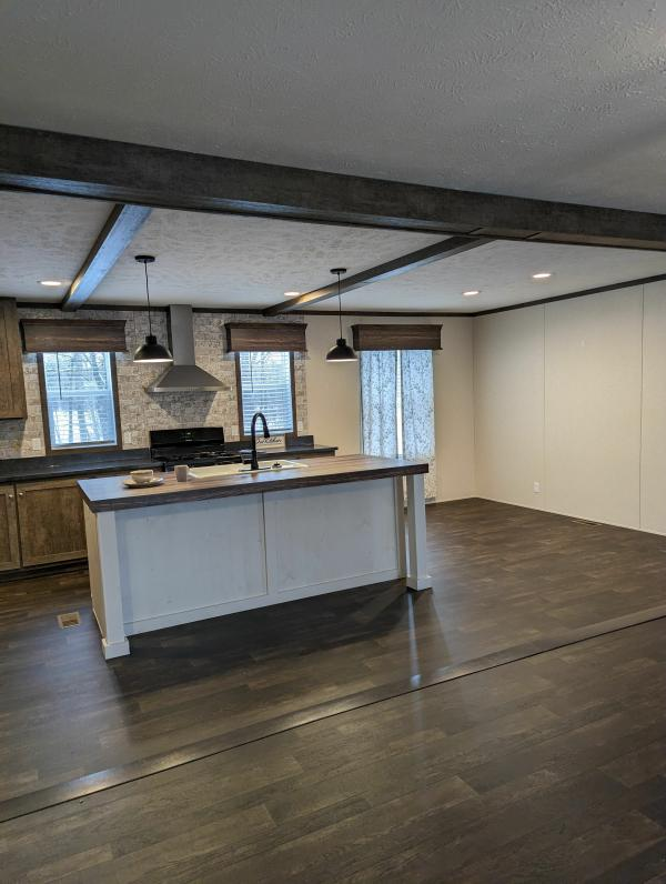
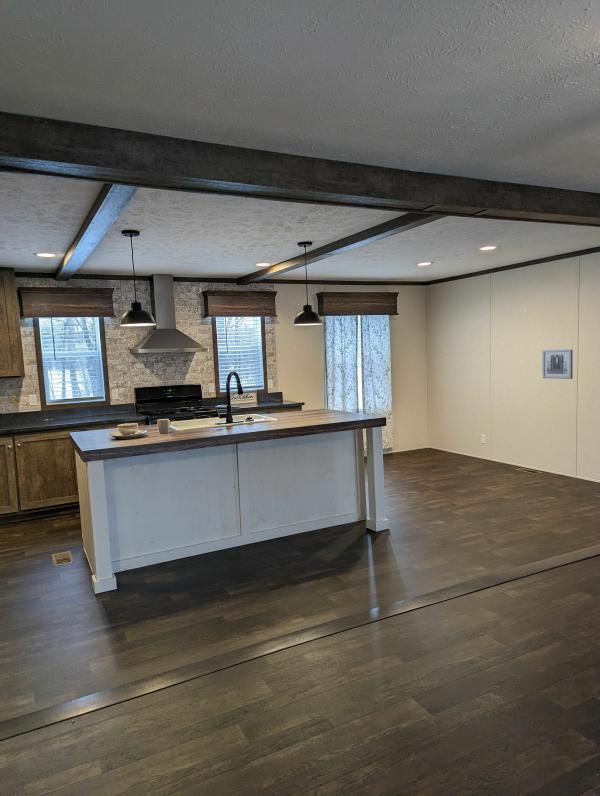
+ wall art [541,348,574,380]
